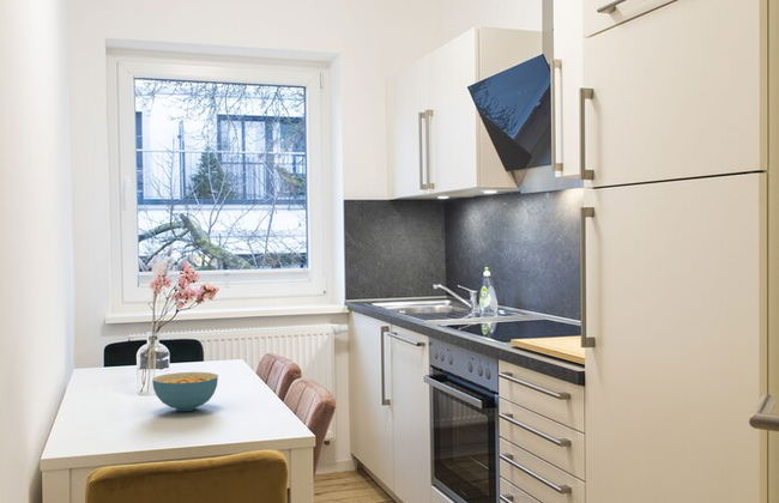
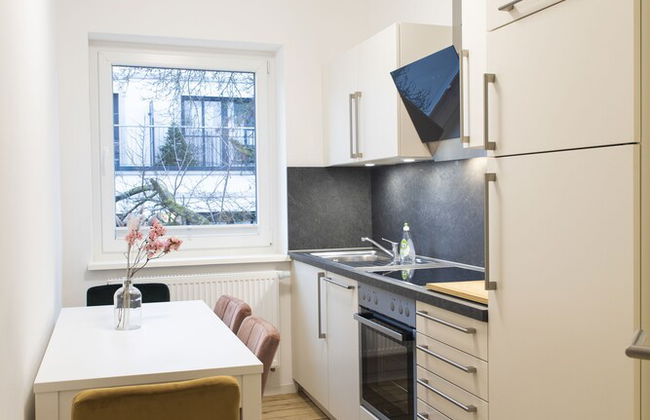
- cereal bowl [151,371,219,412]
